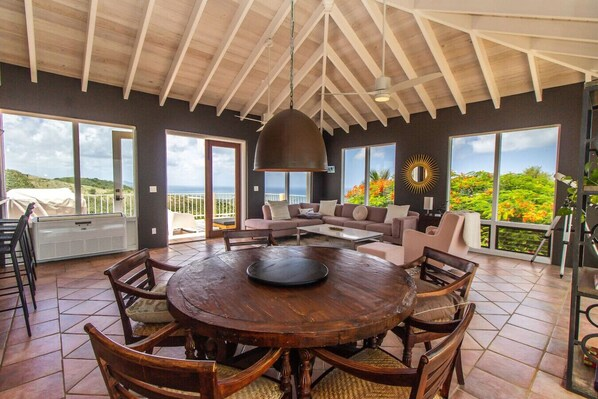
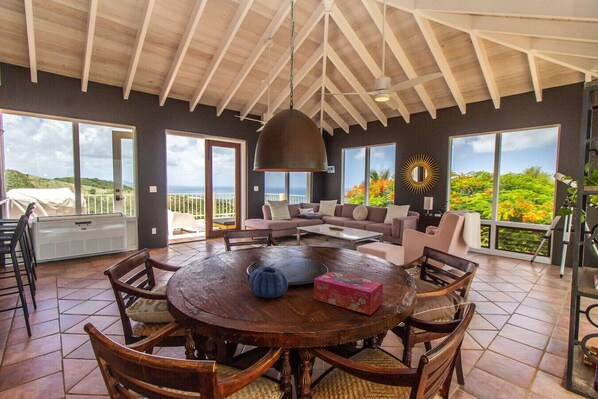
+ decorative bowl [248,266,289,299]
+ tissue box [313,271,384,316]
